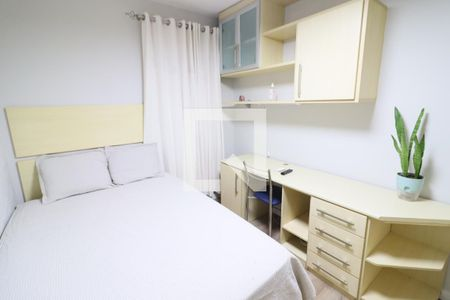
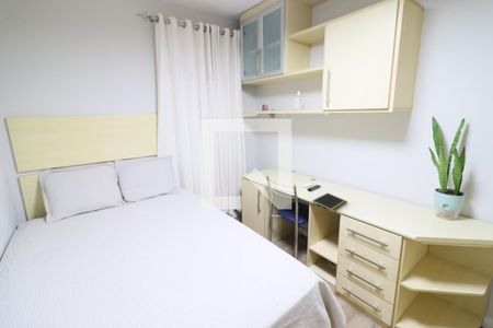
+ notepad [311,192,348,213]
